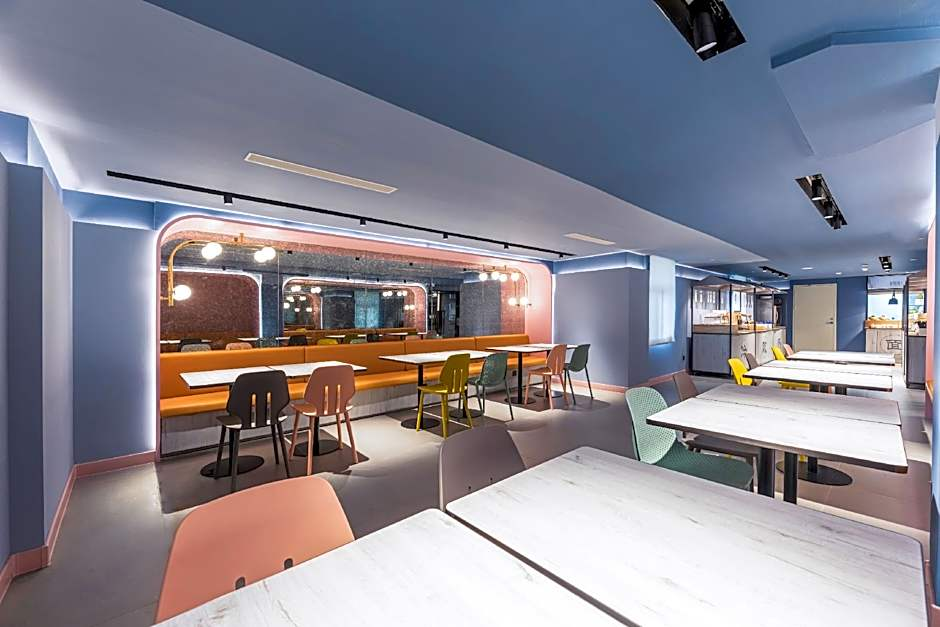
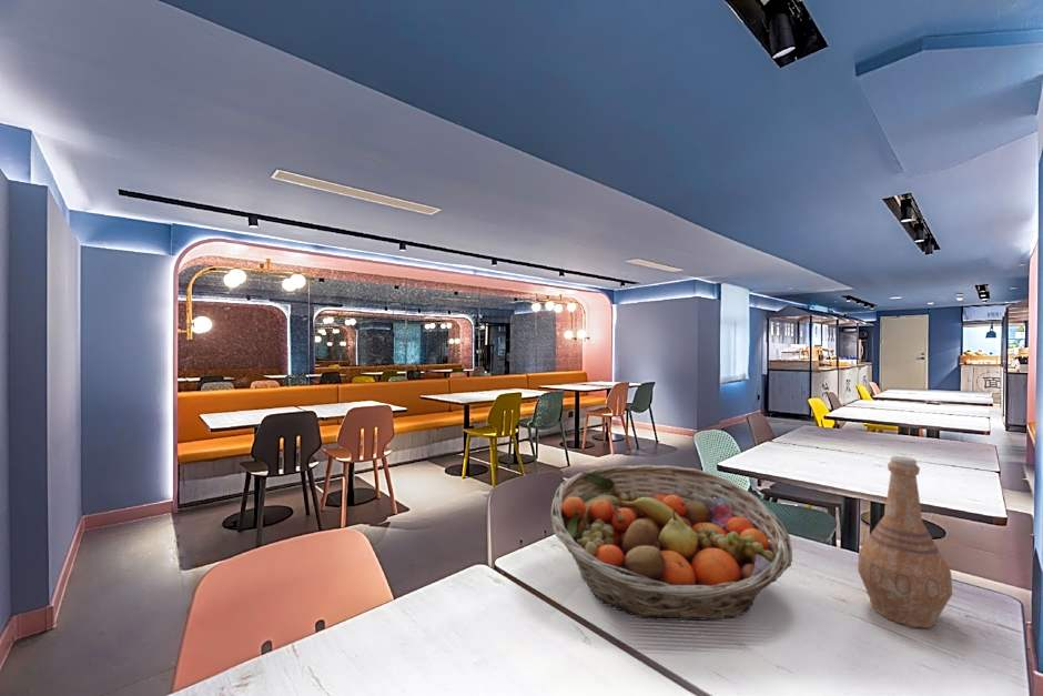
+ fruit basket [549,464,793,622]
+ vase [857,455,953,628]
